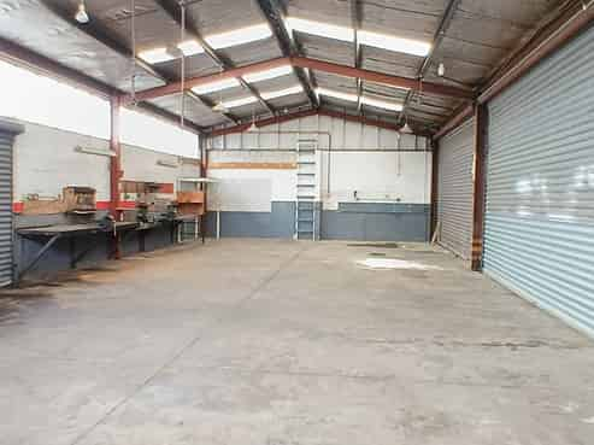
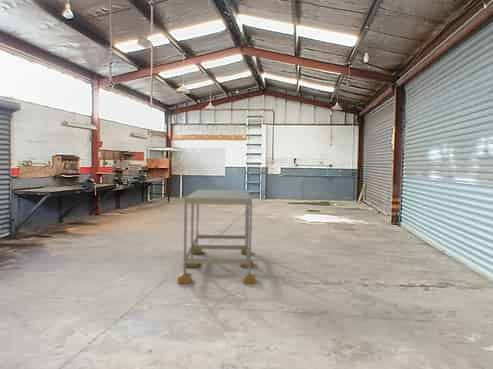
+ work table [177,189,257,285]
